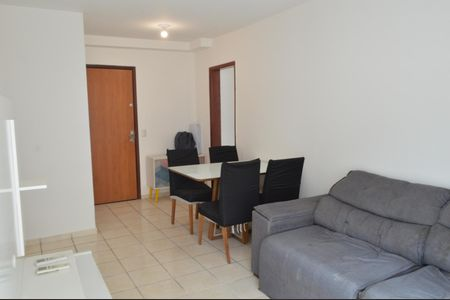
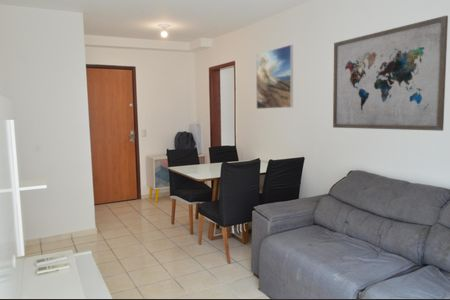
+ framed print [255,44,294,110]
+ wall art [332,15,449,132]
